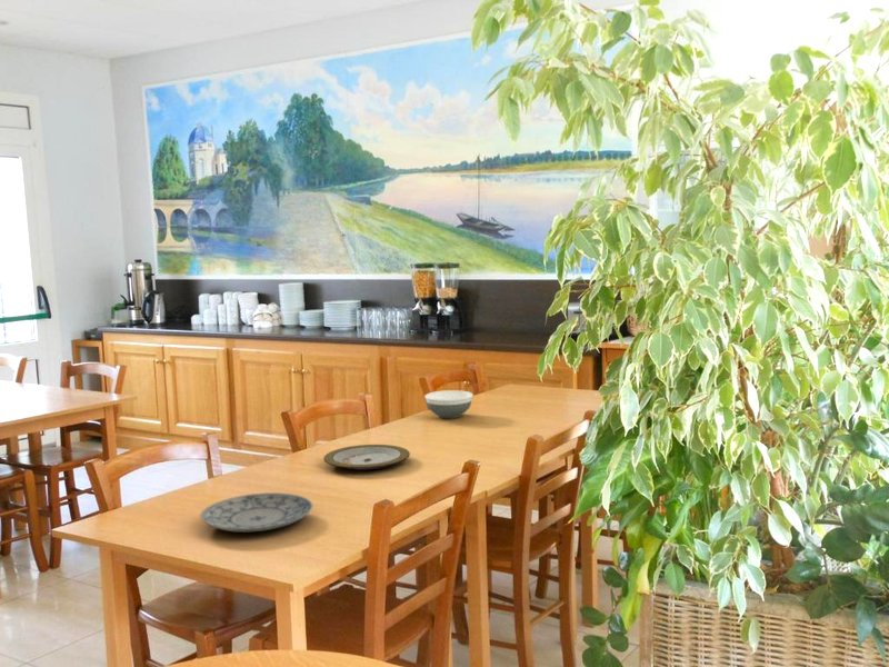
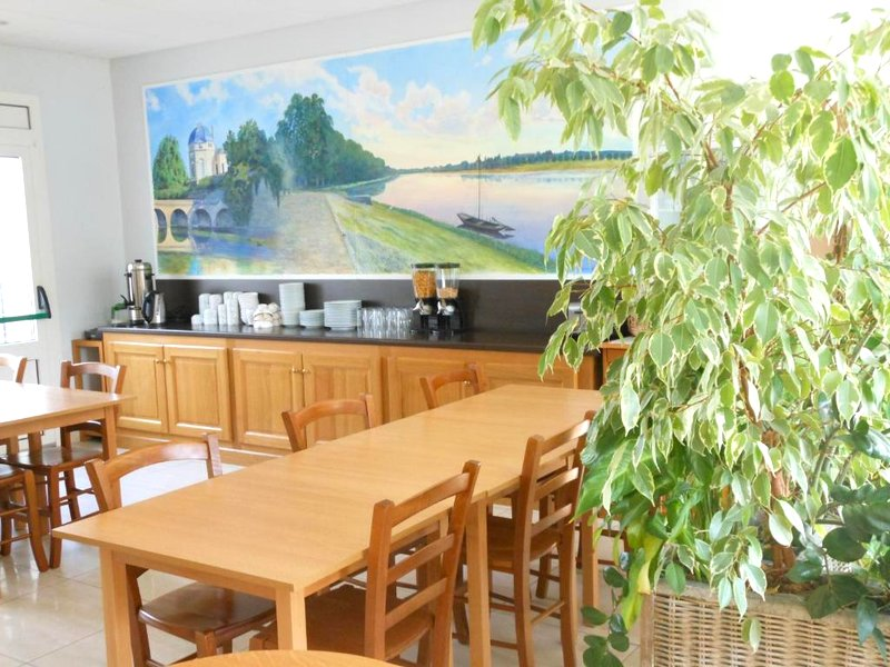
- plate [200,491,314,534]
- bowl [423,389,475,419]
- plate [322,444,411,471]
